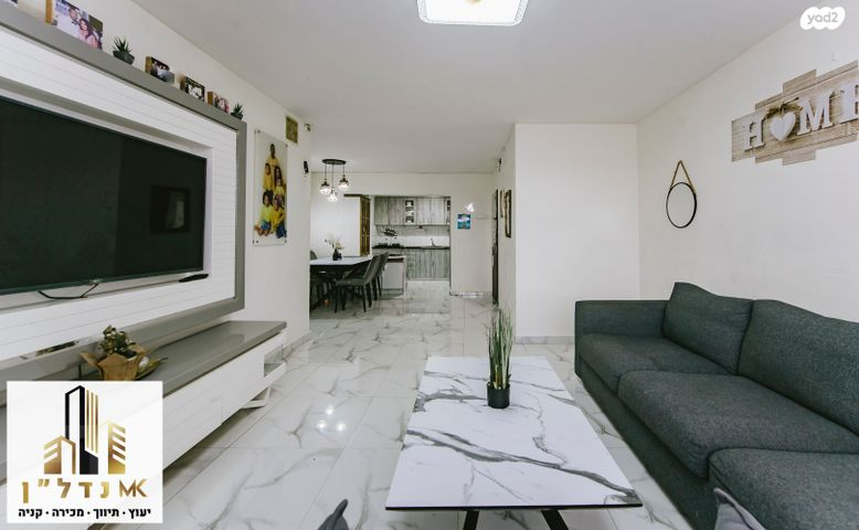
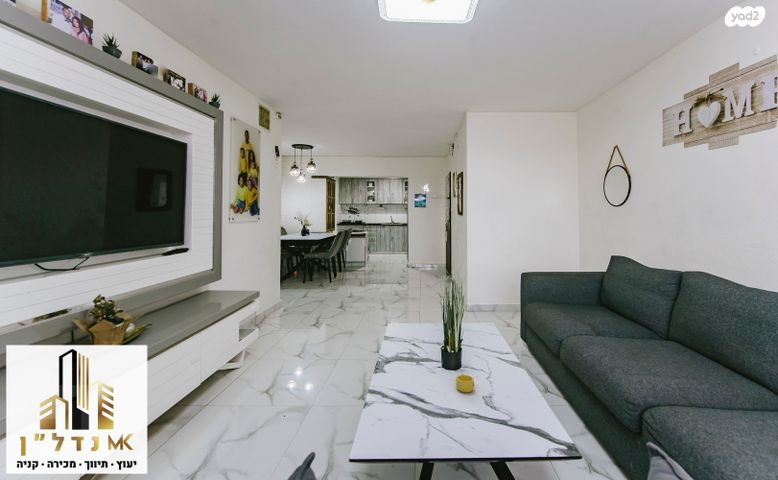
+ cup [455,372,475,393]
